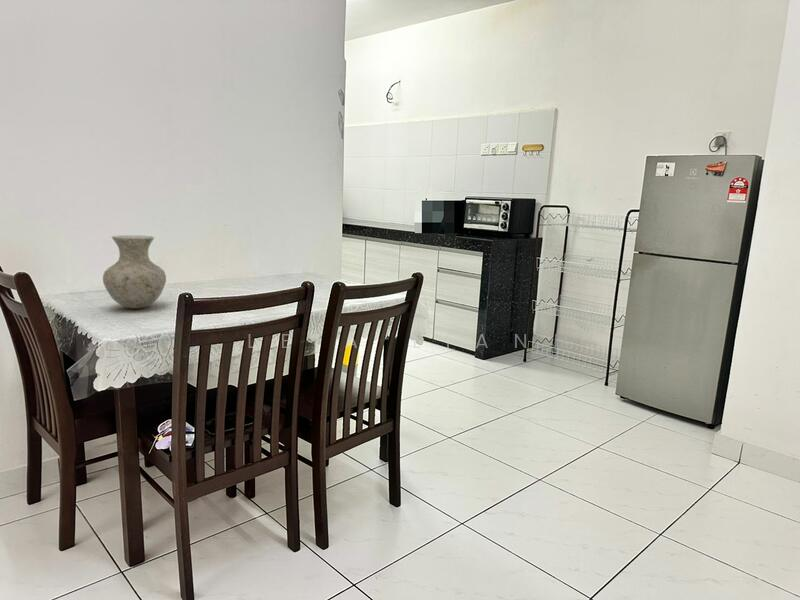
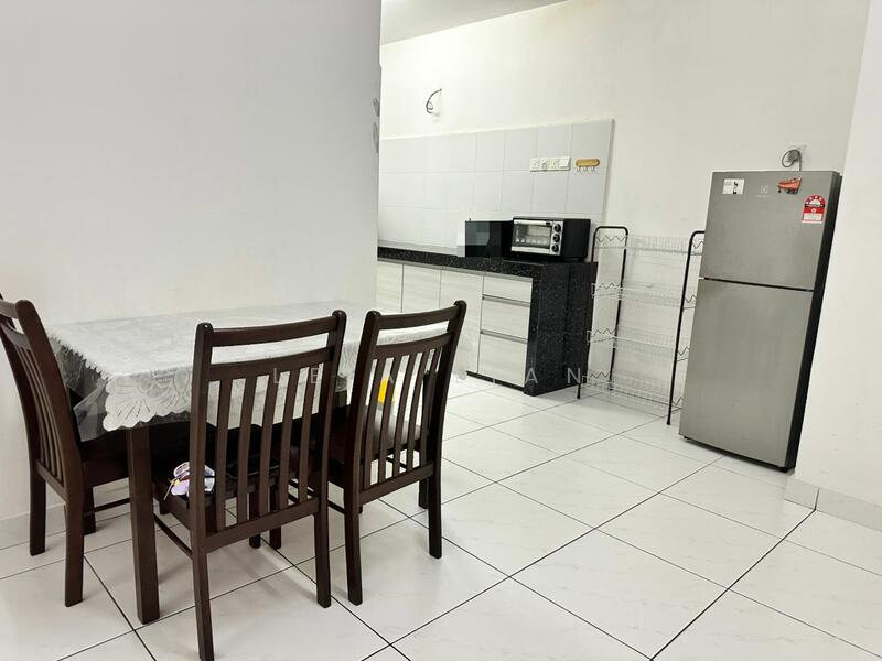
- vase [102,234,167,310]
